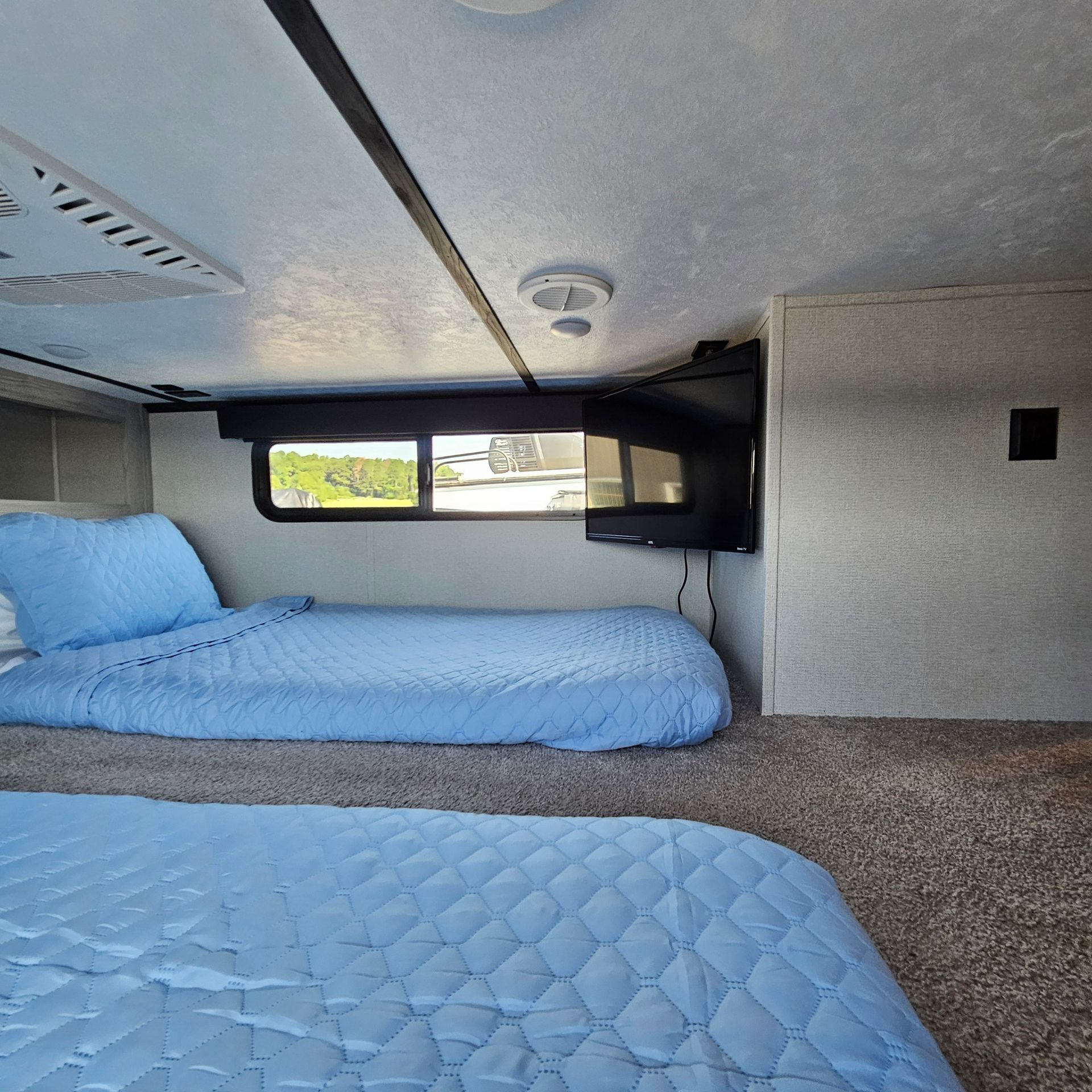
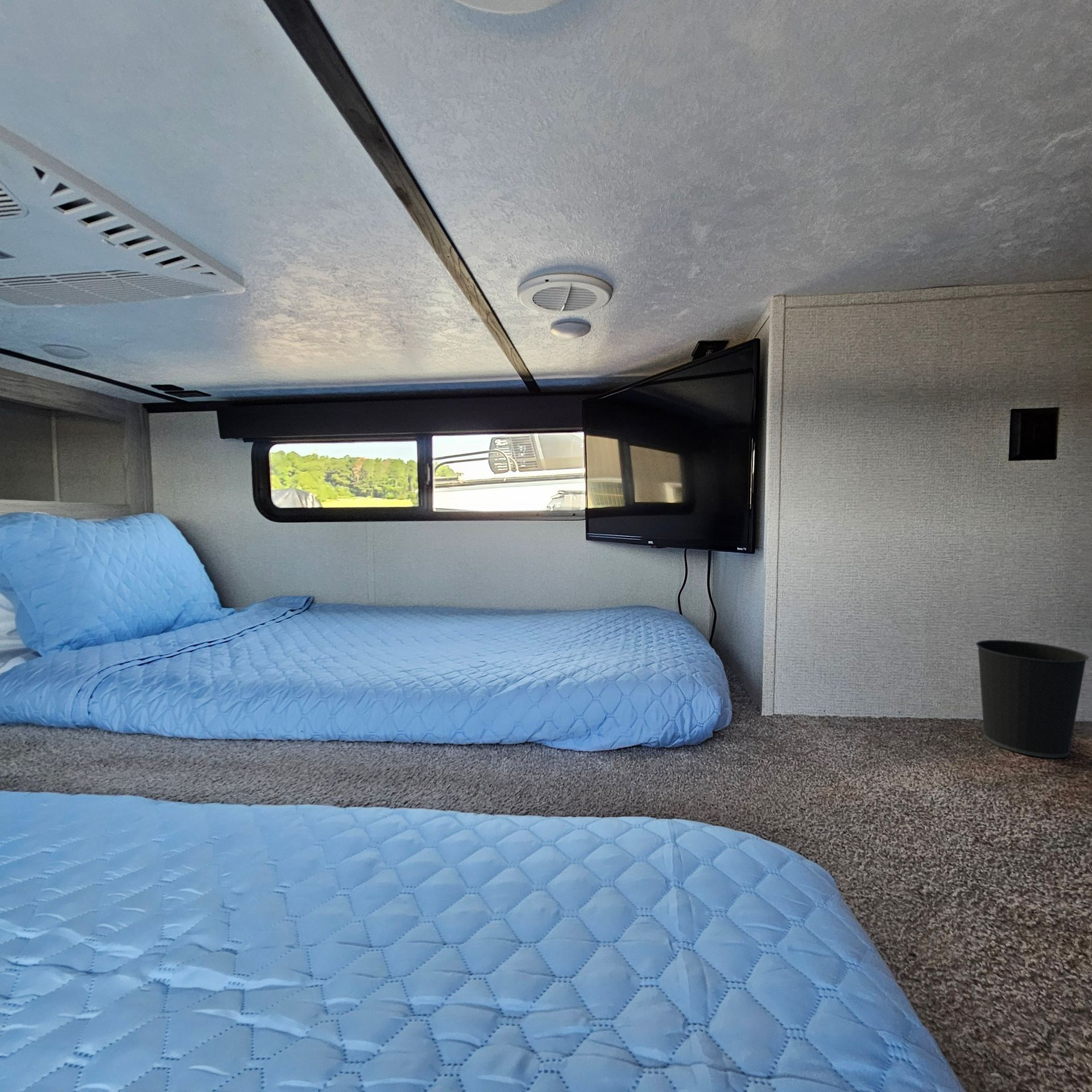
+ wastebasket [975,639,1090,759]
